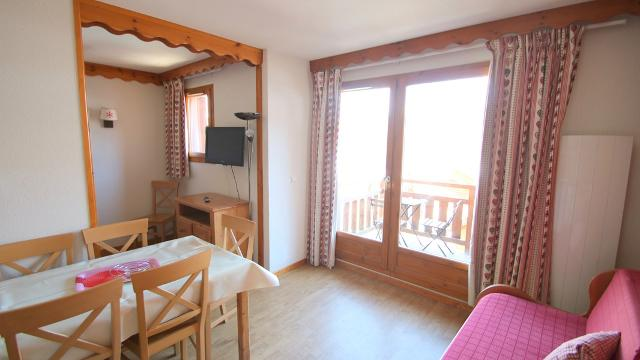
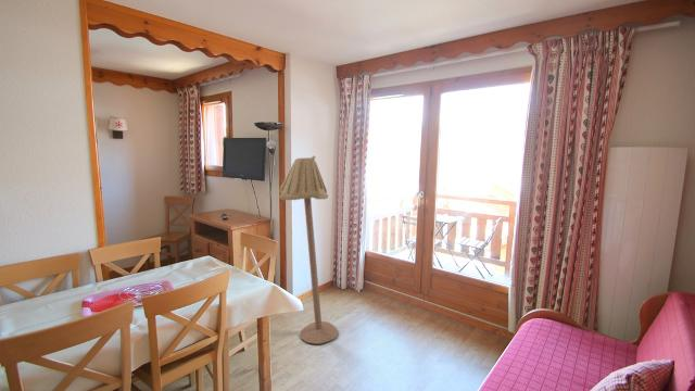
+ floor lamp [278,155,339,345]
